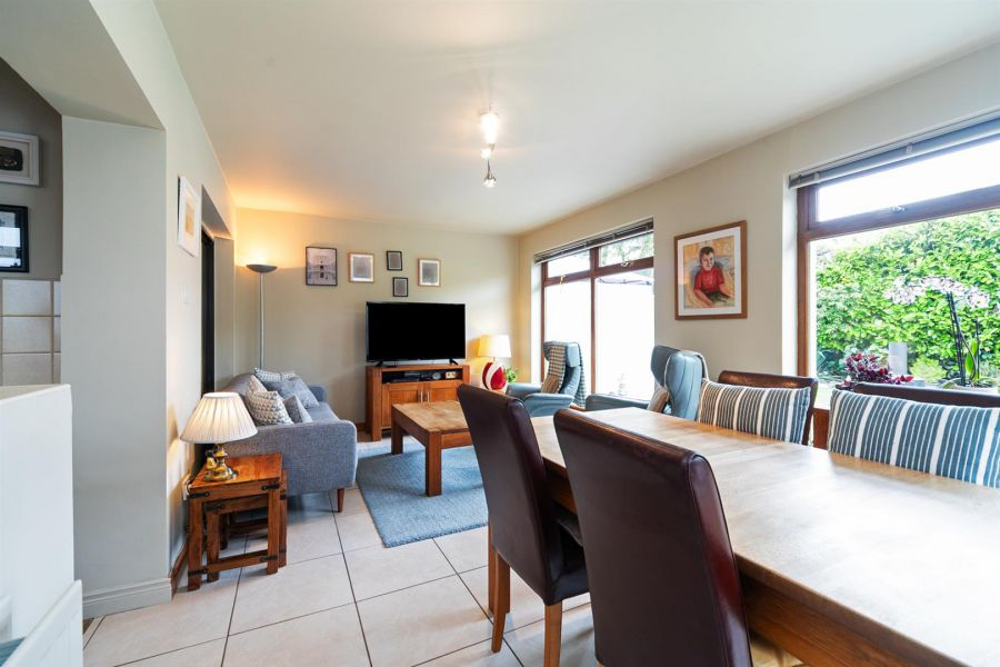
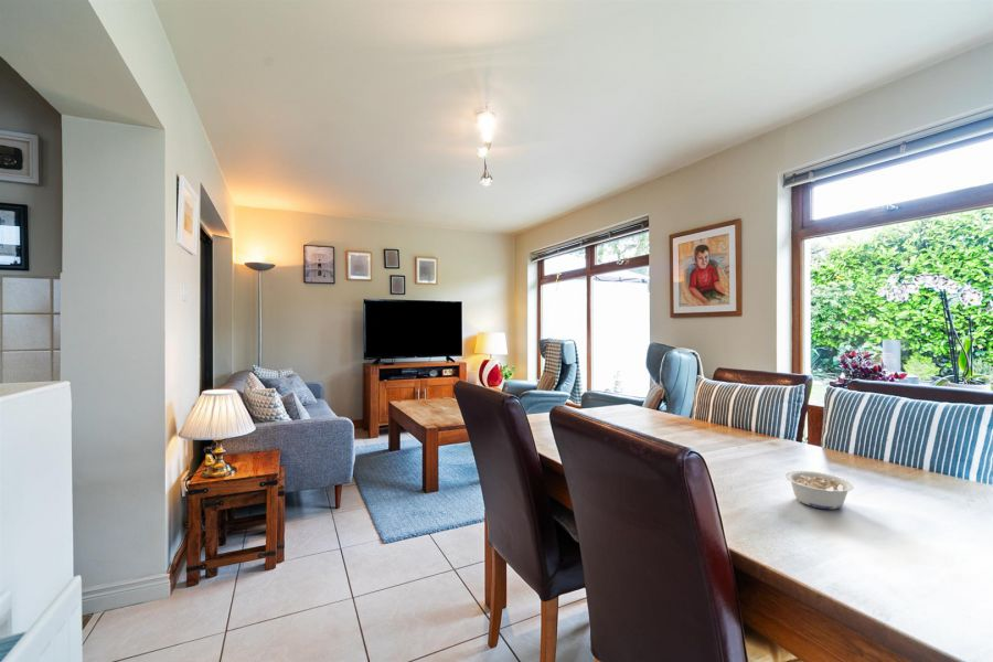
+ legume [784,470,855,510]
